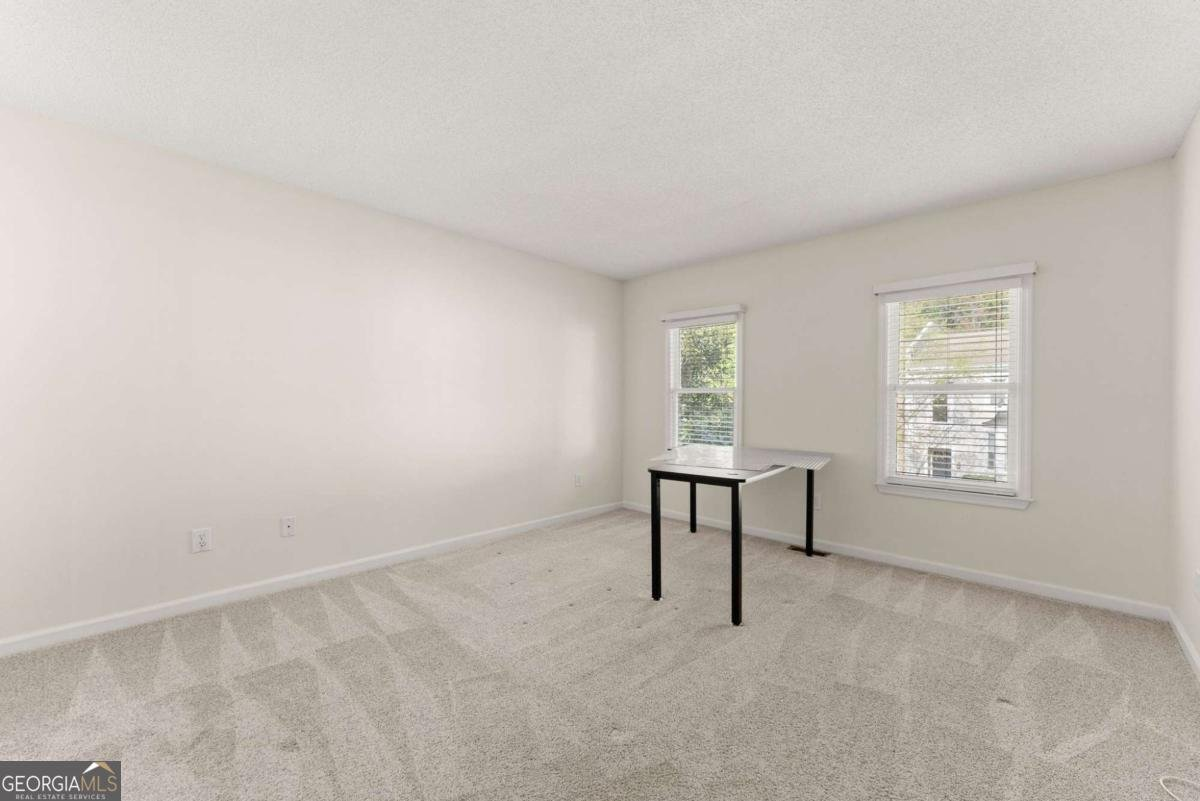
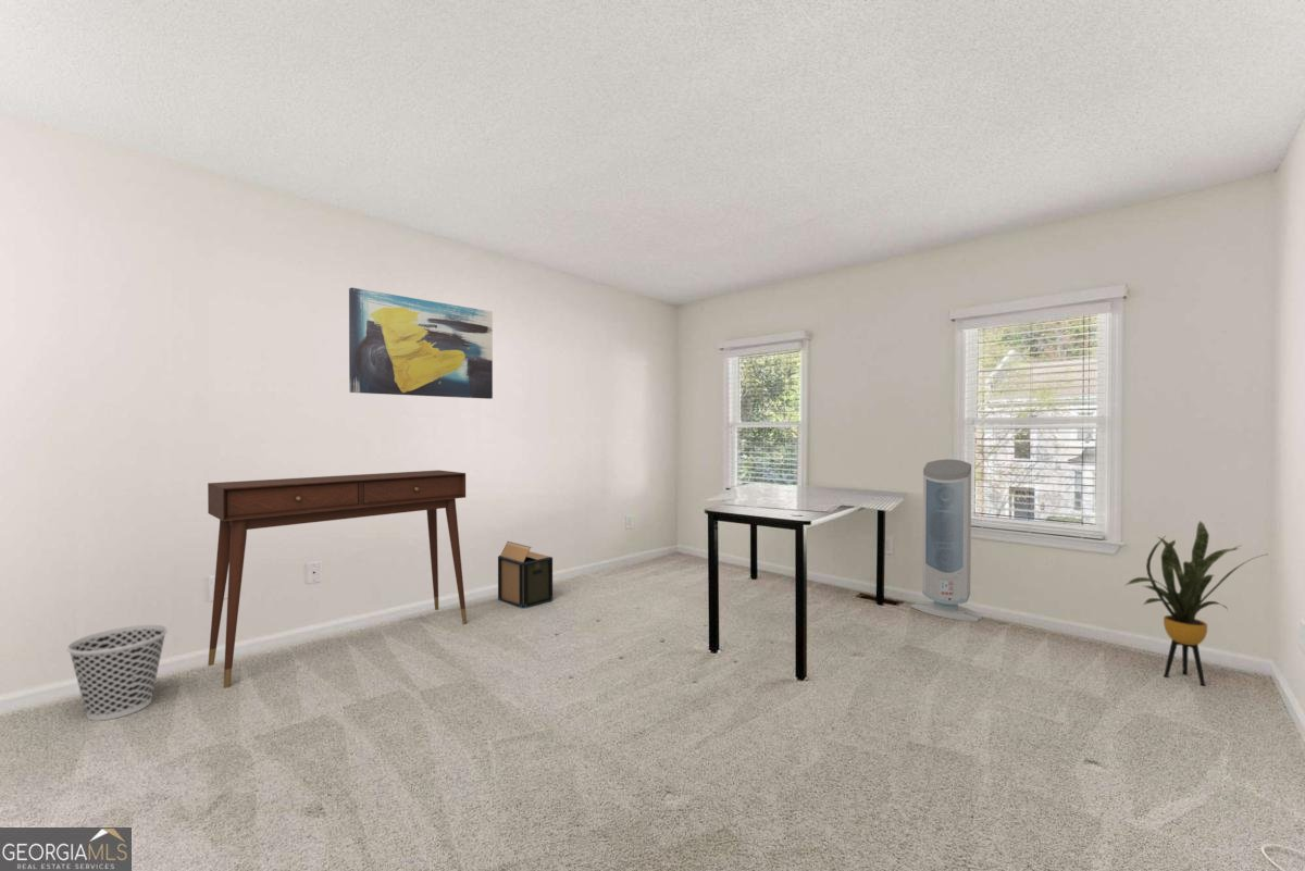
+ wastebasket [66,623,169,722]
+ air purifier [910,458,983,623]
+ cardboard box [497,540,554,610]
+ wall art [348,286,494,400]
+ desk [207,469,468,689]
+ house plant [1126,521,1267,687]
